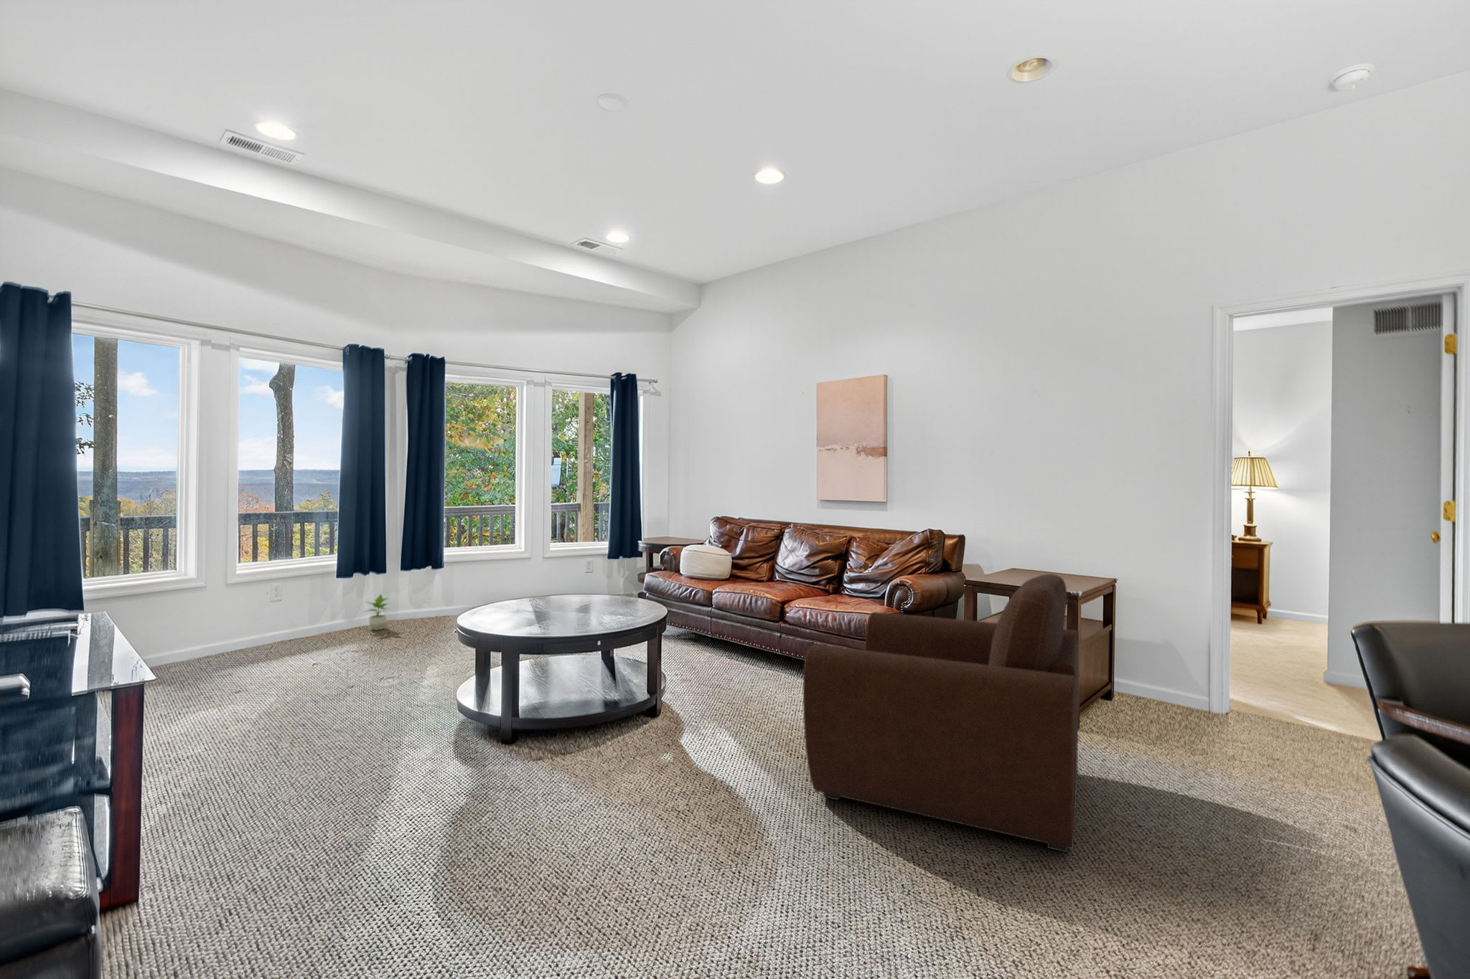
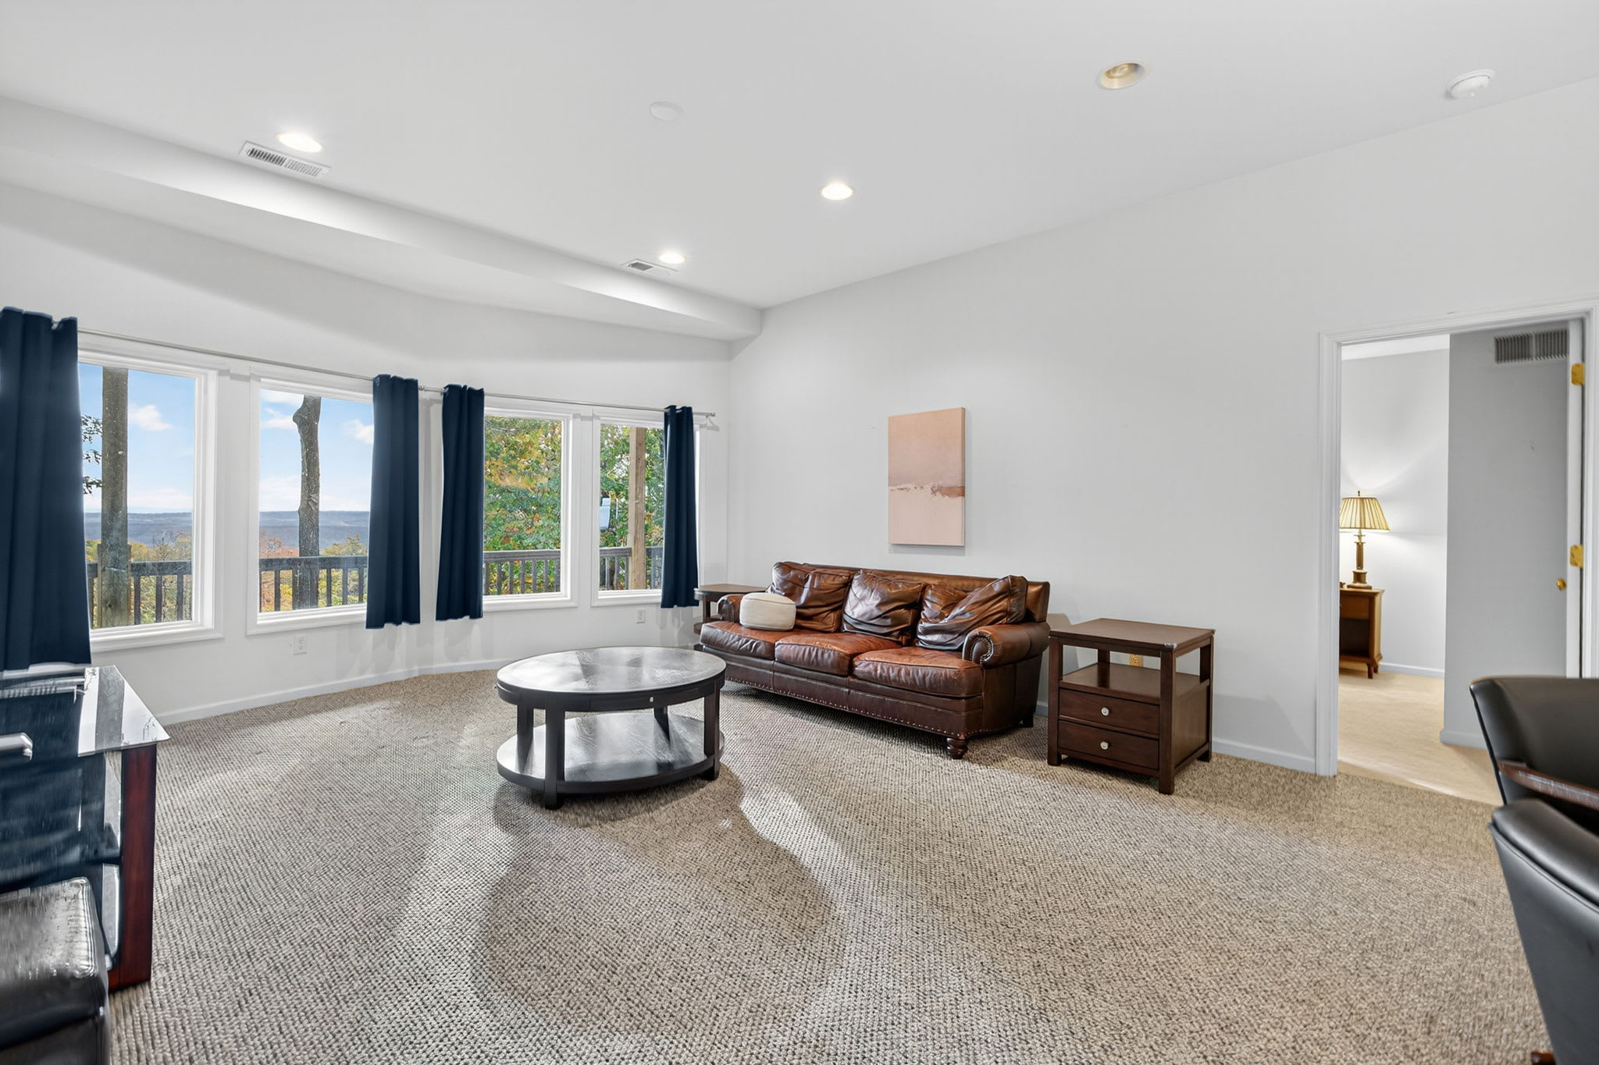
- potted plant [361,593,392,632]
- armchair [802,573,1080,853]
